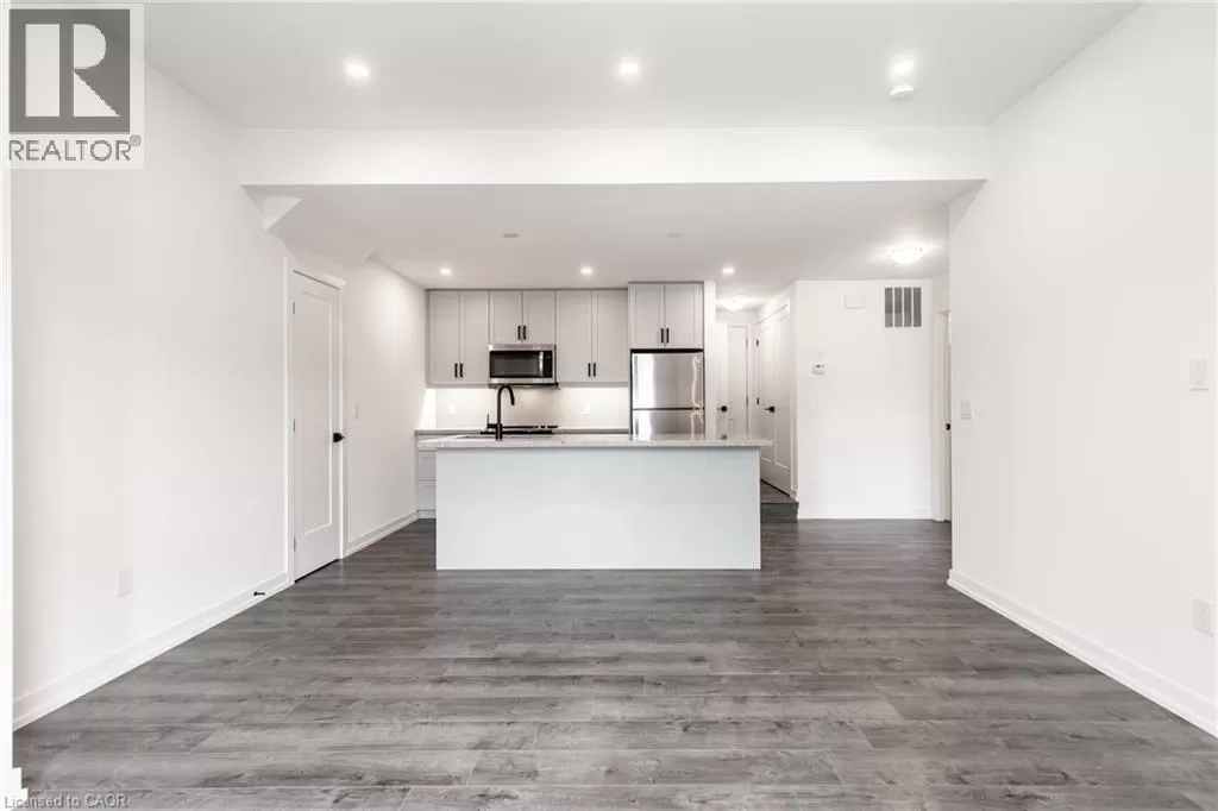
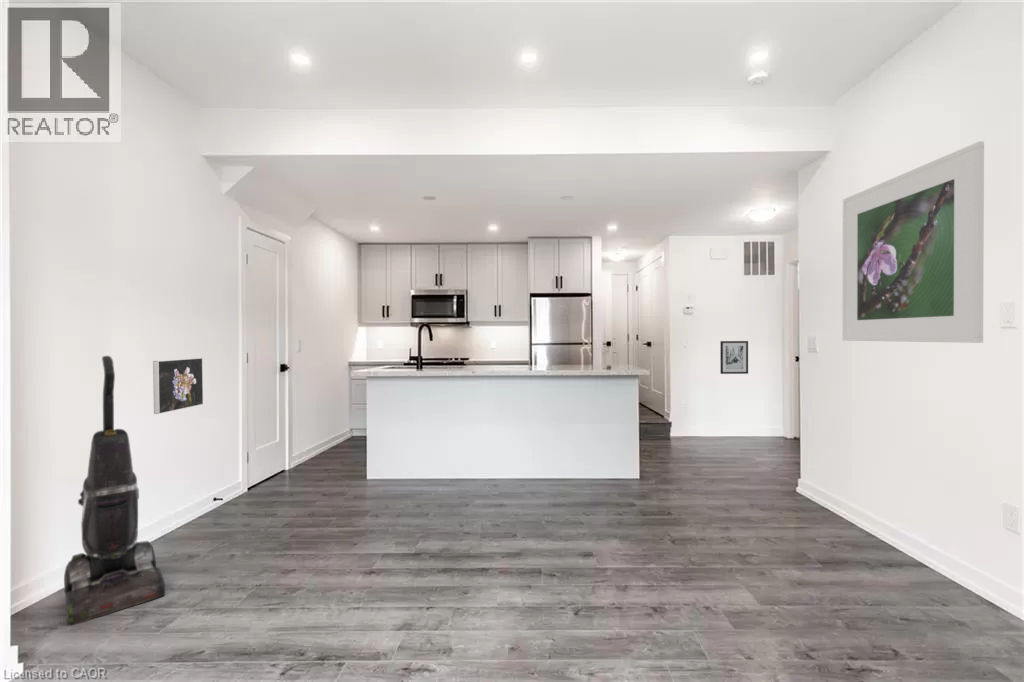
+ vacuum cleaner [63,355,166,627]
+ wall art [719,340,749,375]
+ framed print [152,357,204,415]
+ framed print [842,140,985,344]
